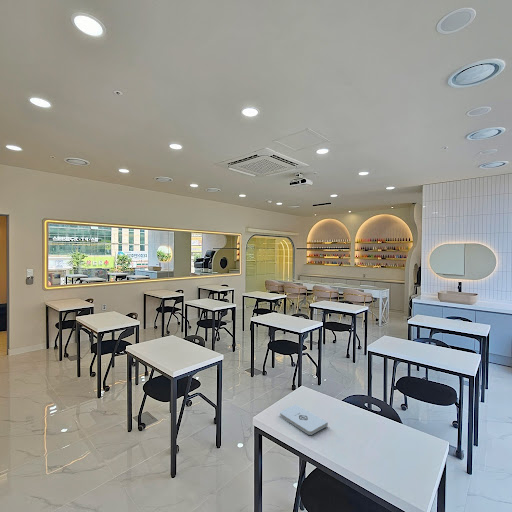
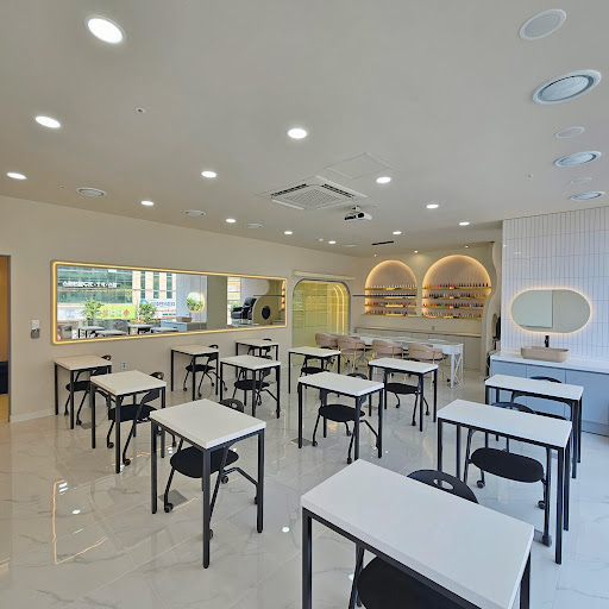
- notepad [279,403,329,436]
